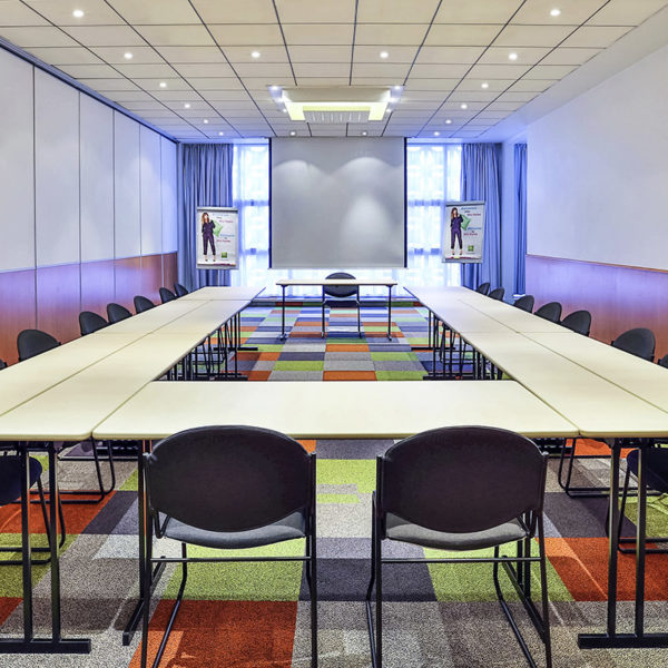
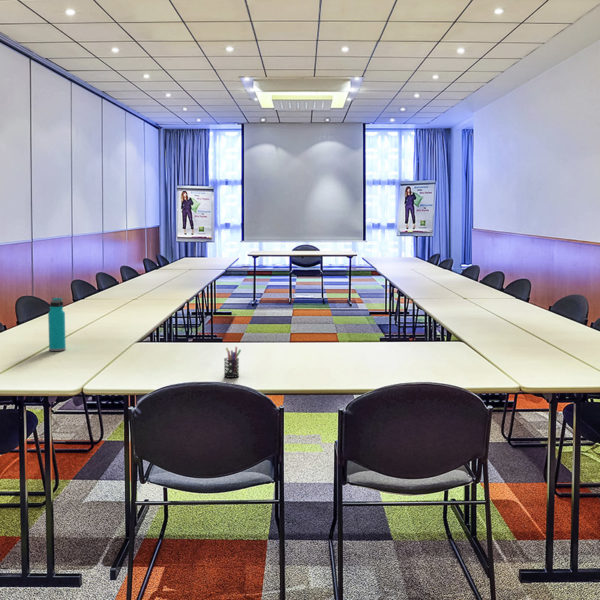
+ water bottle [47,297,67,352]
+ pen holder [223,346,242,379]
